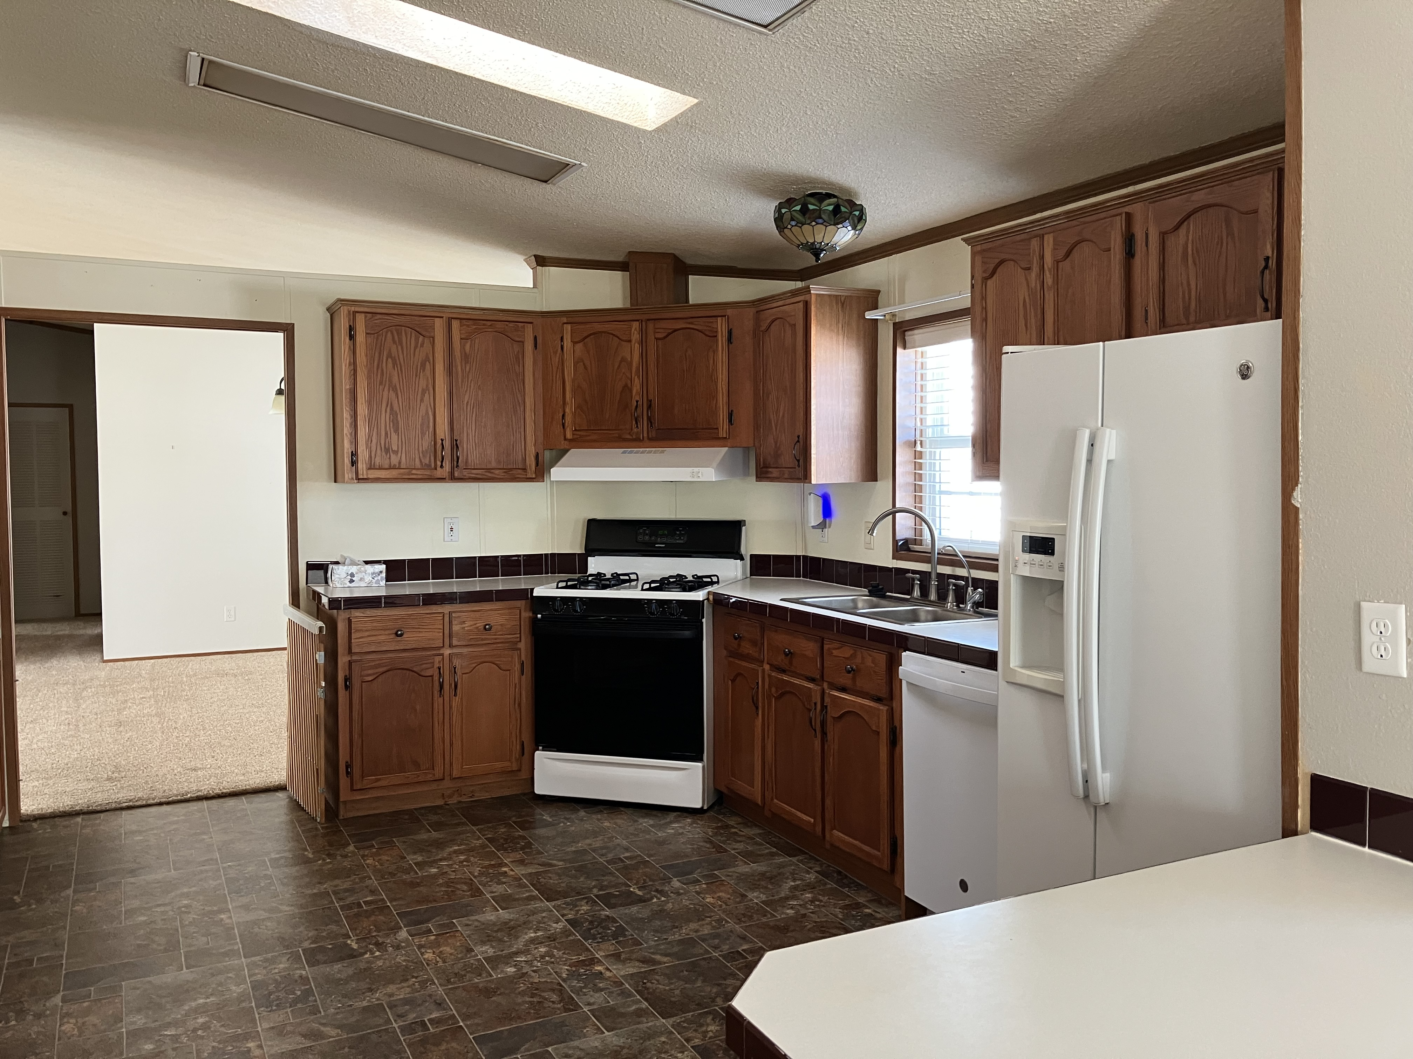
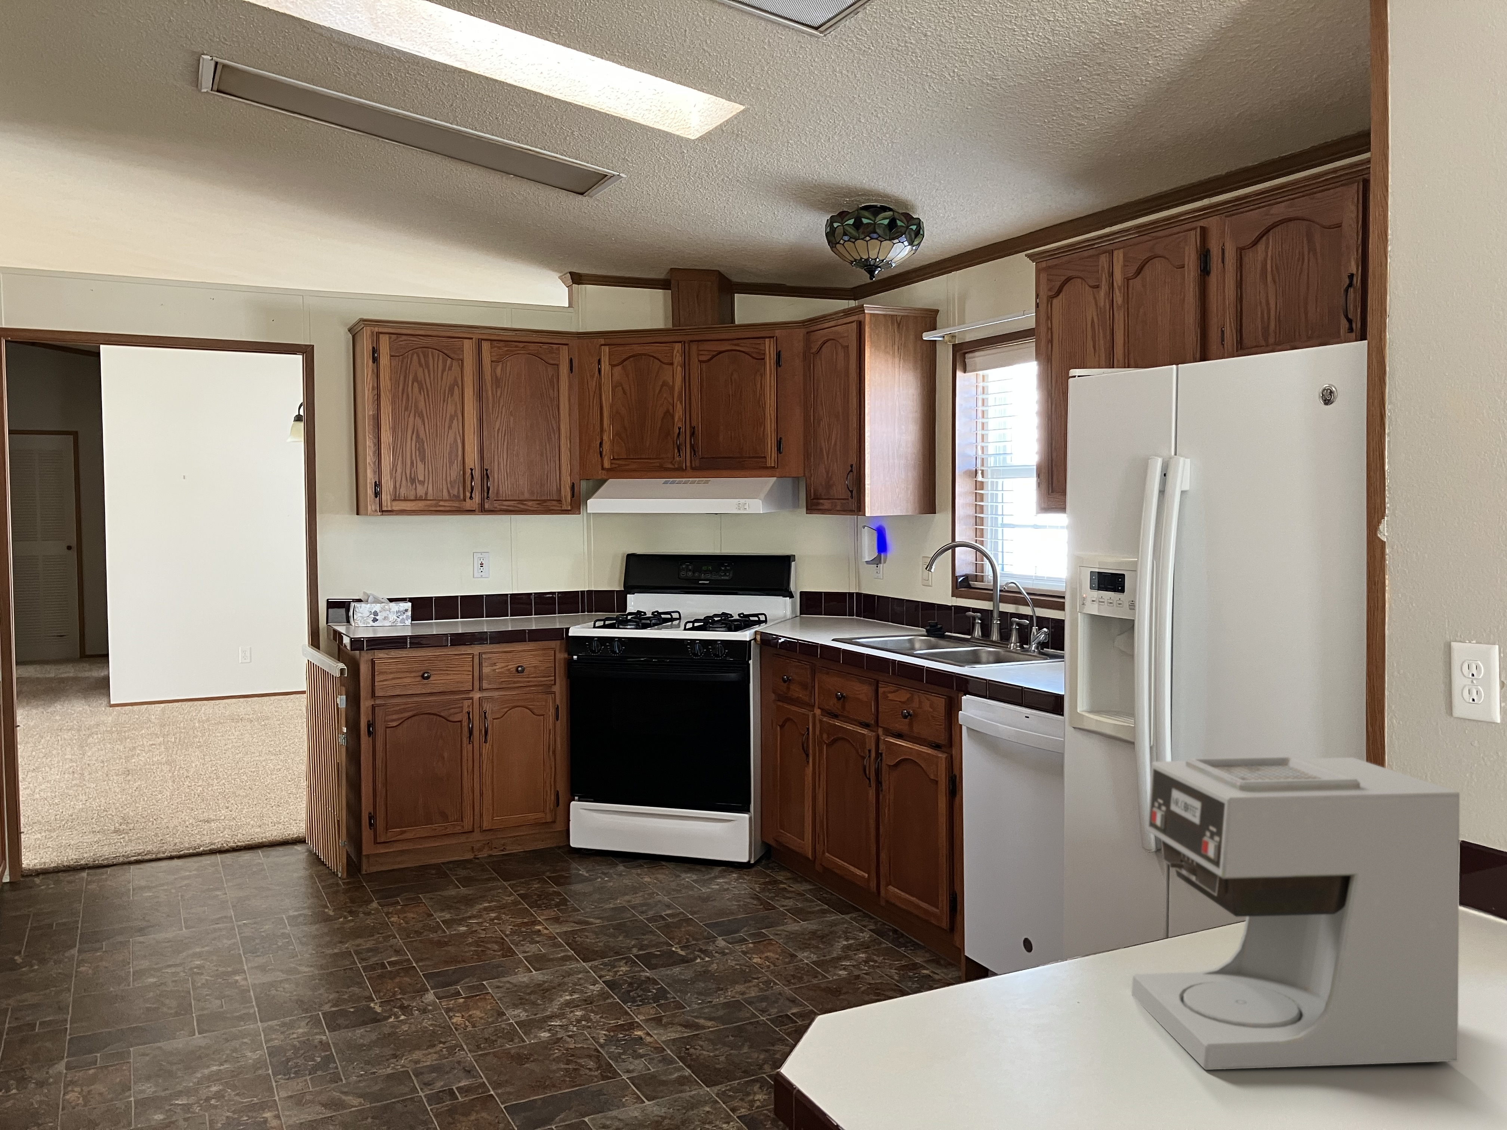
+ coffee maker [1131,756,1460,1071]
